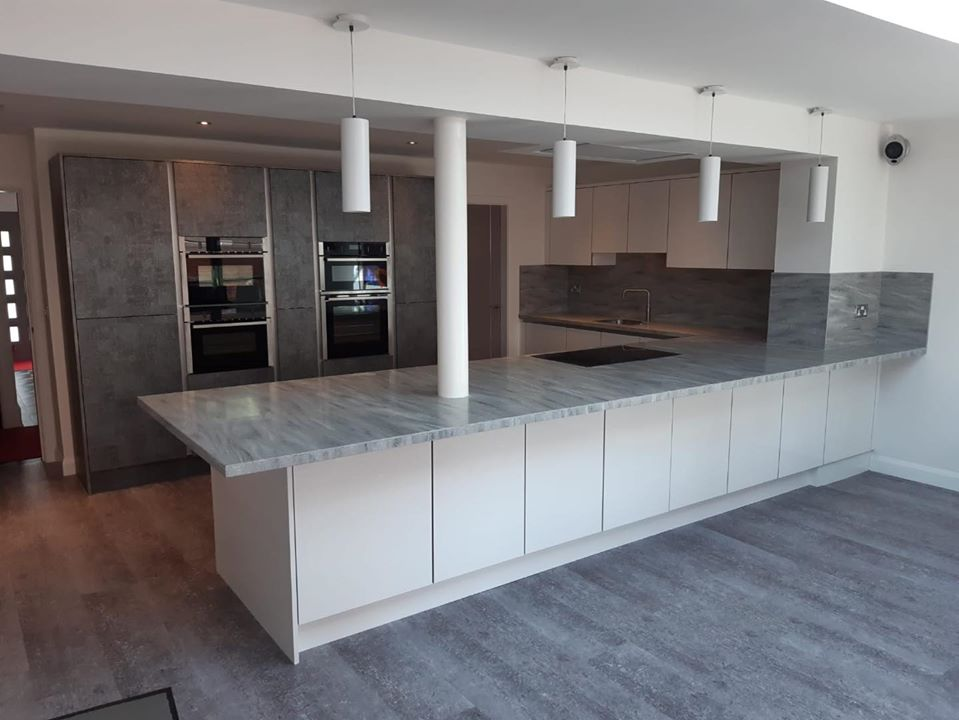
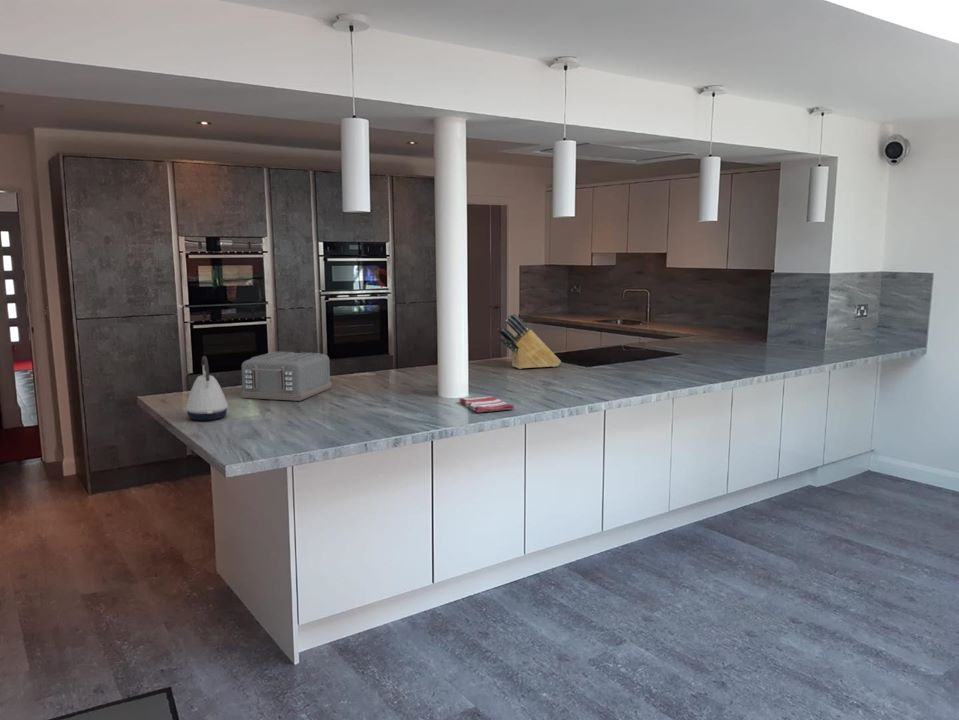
+ toaster [240,351,333,402]
+ dish towel [458,395,515,414]
+ knife block [496,312,562,370]
+ kettle [185,355,229,422]
